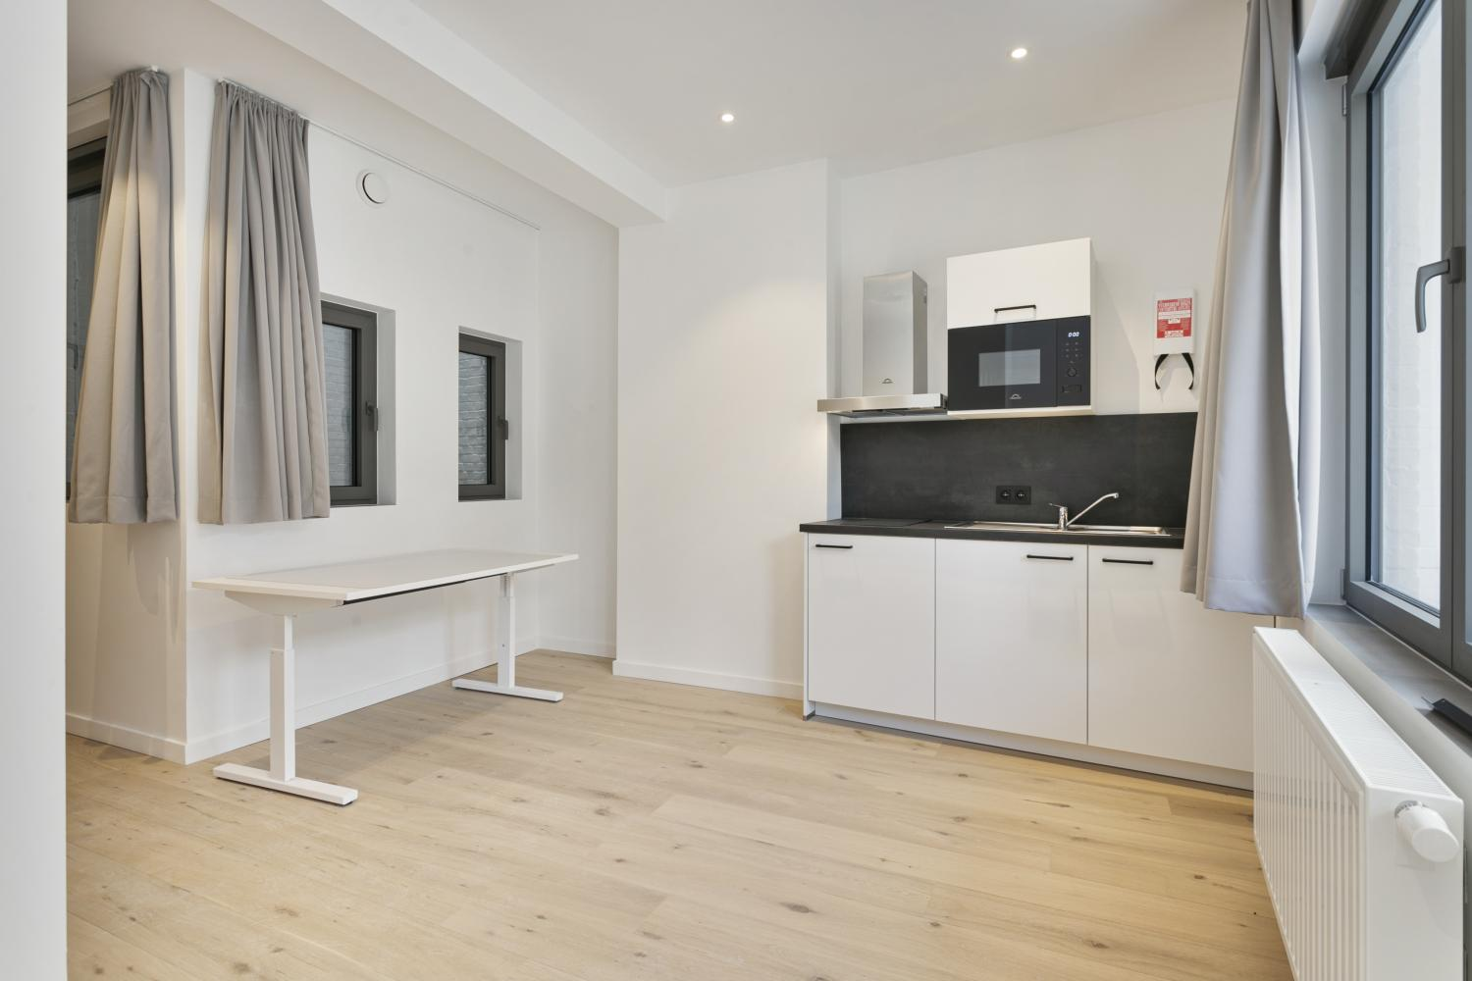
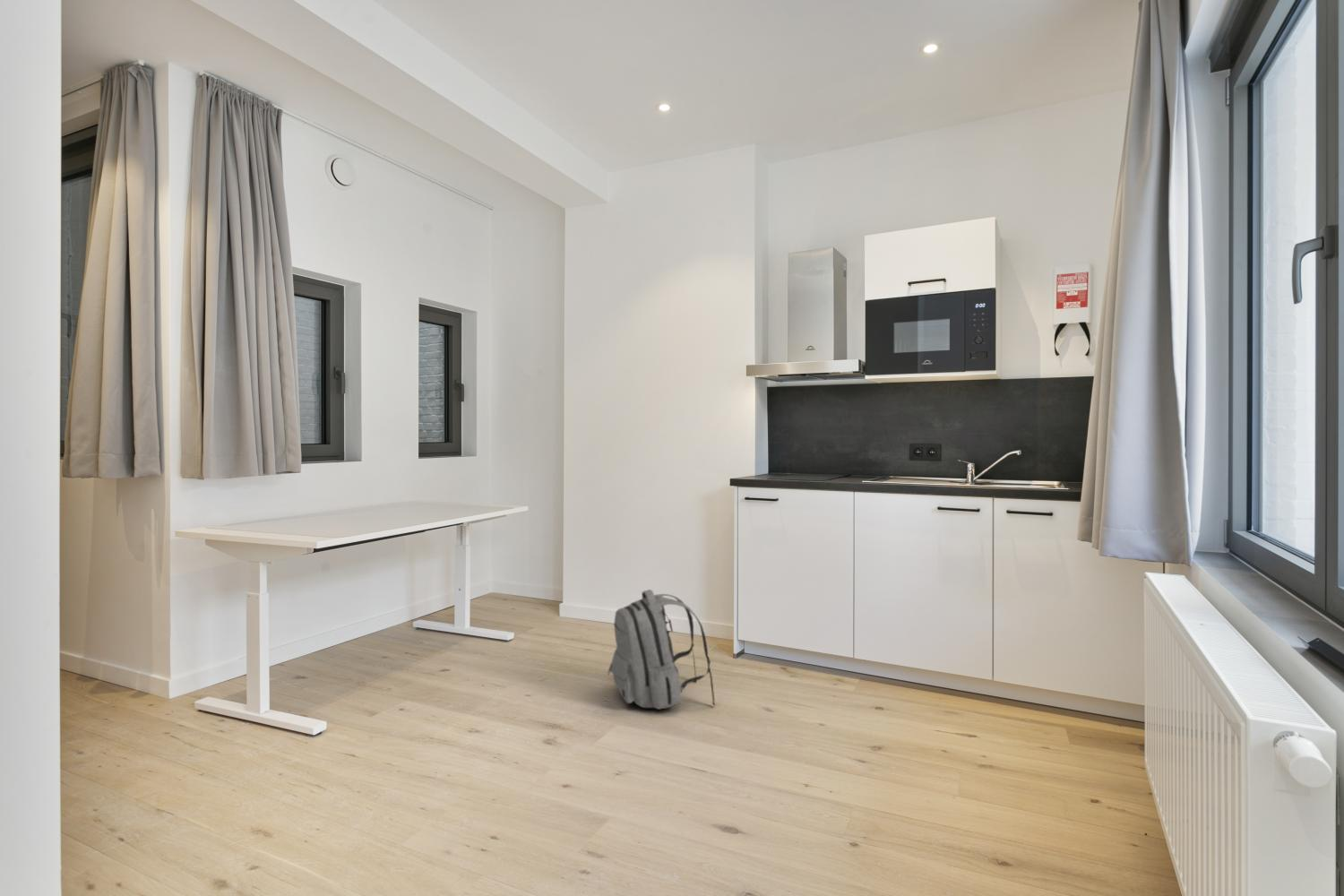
+ backpack [607,589,716,711]
